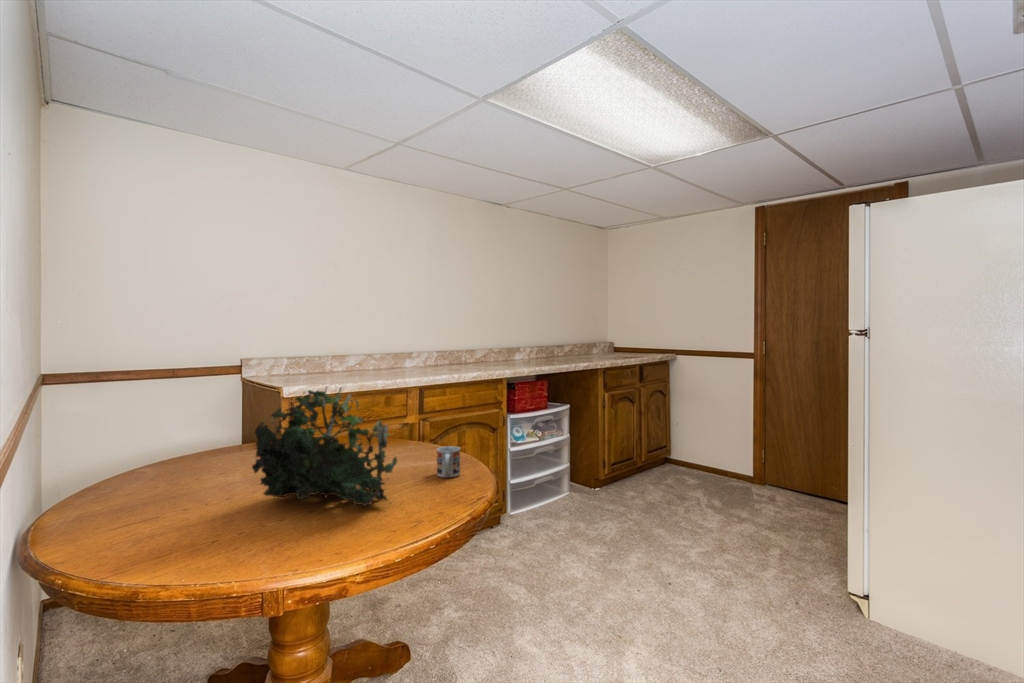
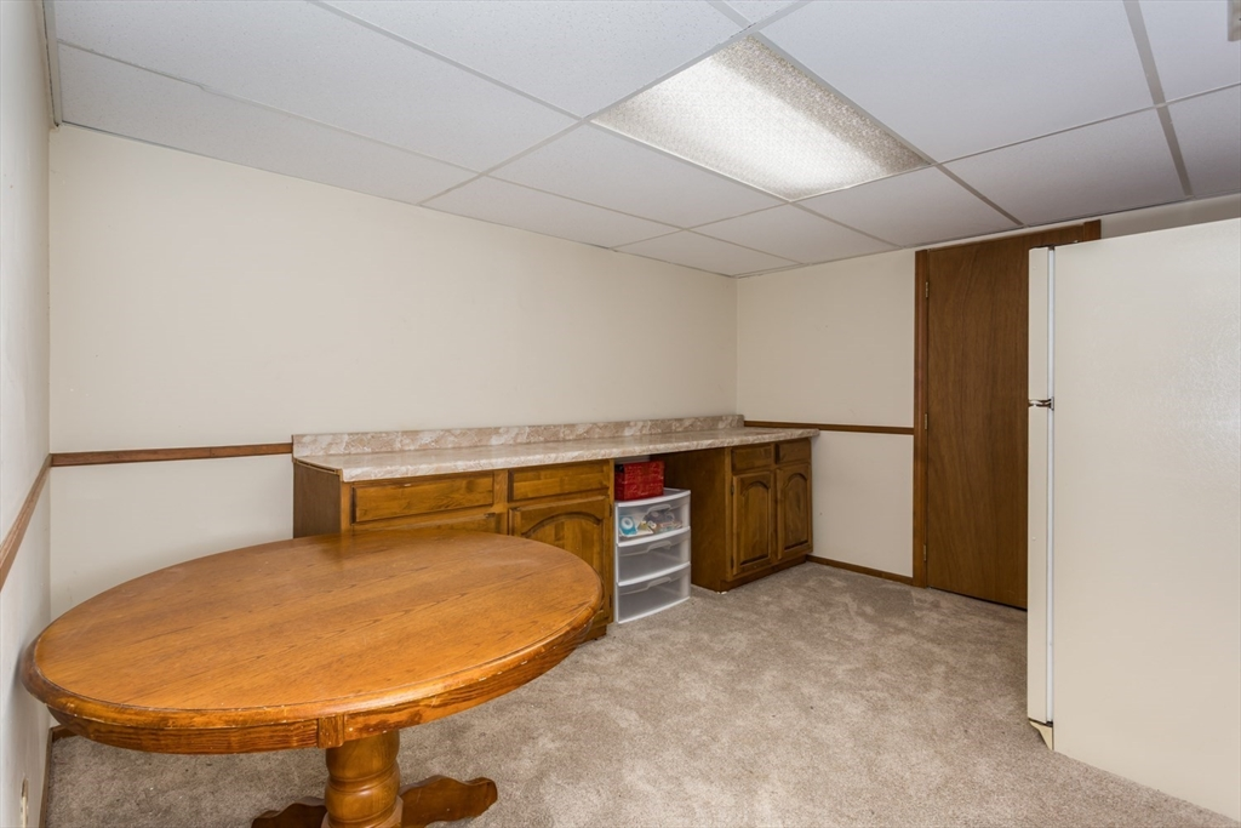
- cup [436,445,461,479]
- plant [251,385,399,507]
